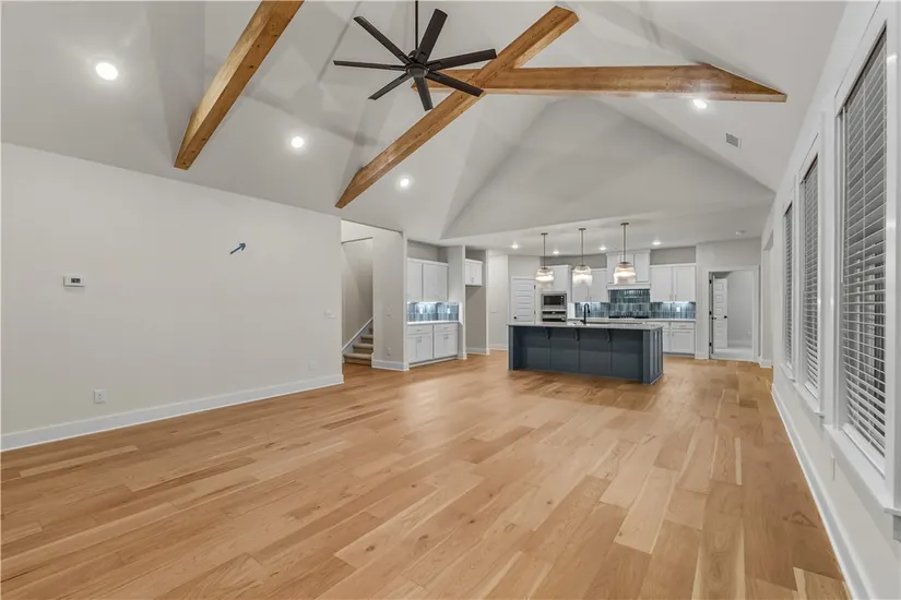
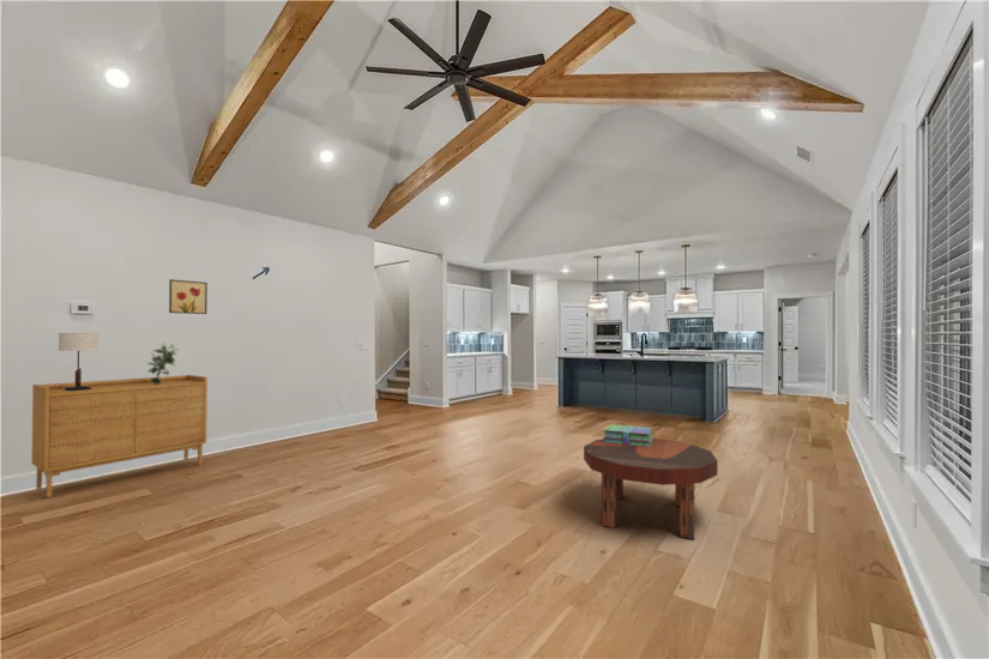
+ sideboard [30,374,209,500]
+ potted plant [146,343,180,383]
+ stack of books [602,423,655,447]
+ table lamp [58,332,98,391]
+ coffee table [583,437,718,540]
+ wall art [168,278,209,315]
